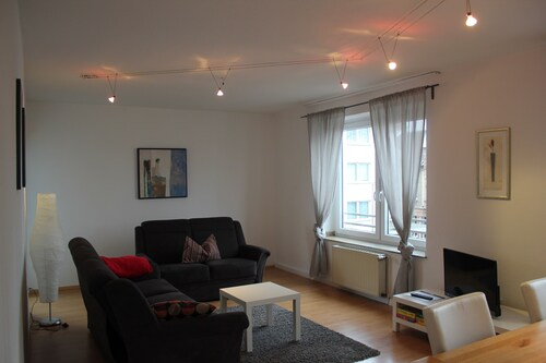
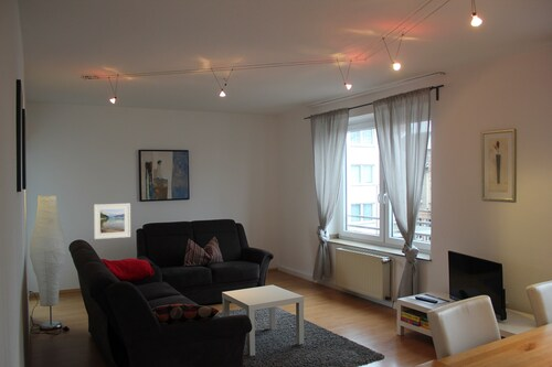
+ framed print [93,203,131,240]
